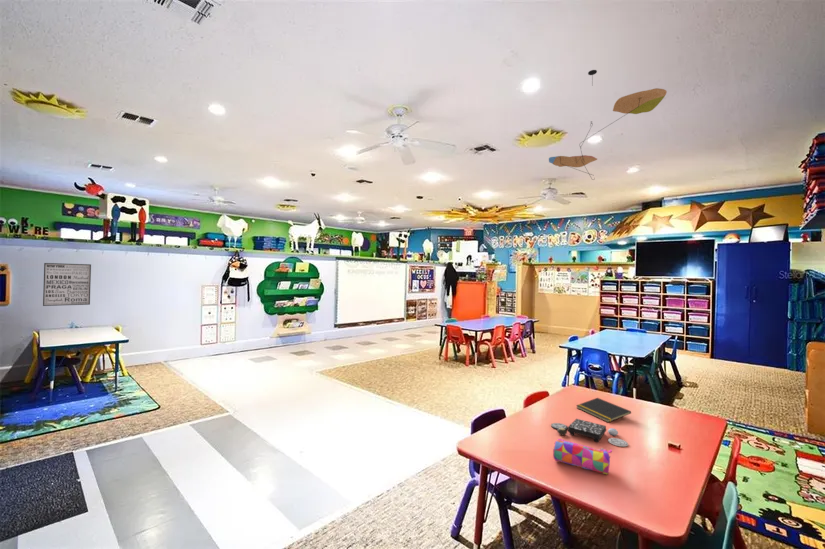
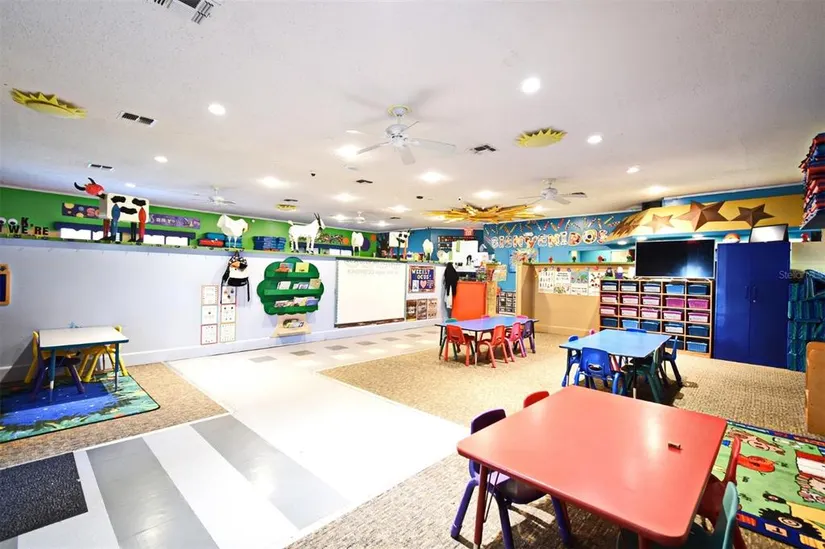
- notepad [575,397,632,423]
- ceiling mobile [548,69,668,181]
- board game [550,418,629,448]
- wall art [42,262,92,307]
- pencil case [552,438,613,476]
